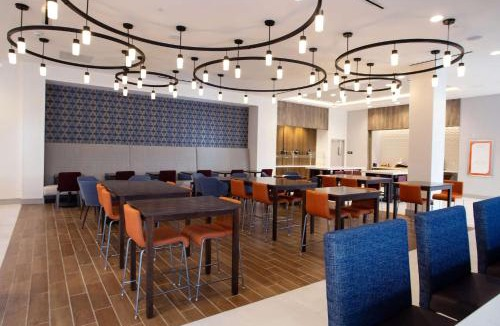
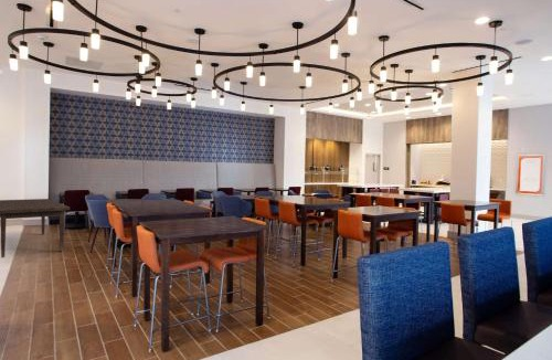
+ dining table [0,198,71,258]
